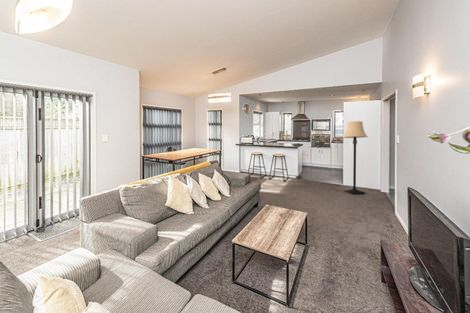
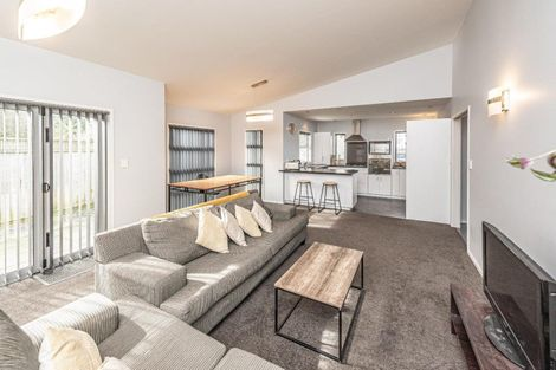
- lamp [342,120,369,195]
